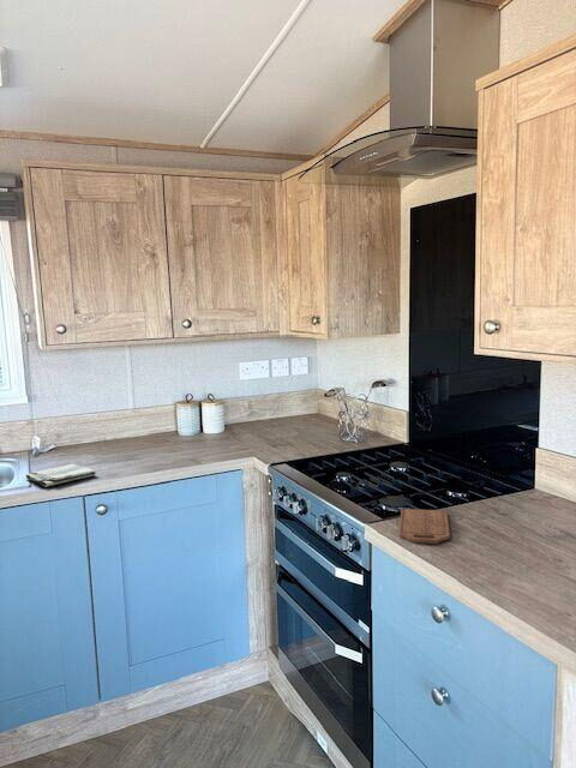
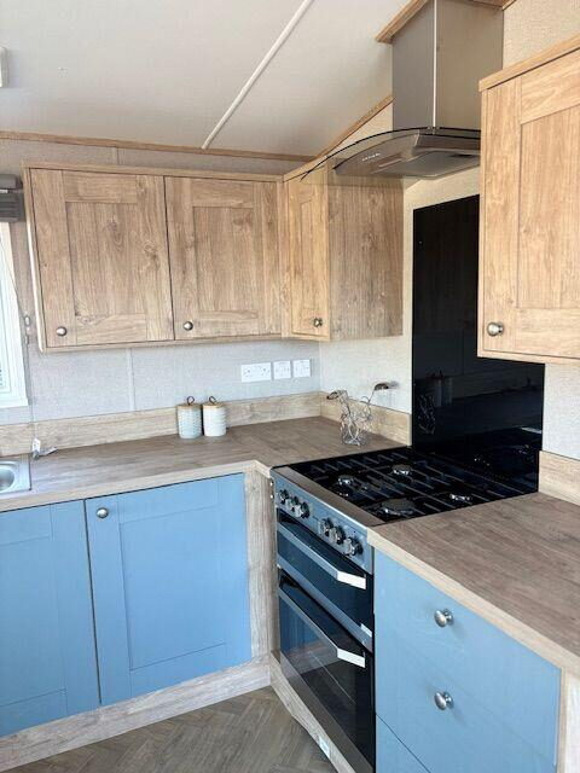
- cutting board [398,508,451,545]
- dish towel [25,463,97,487]
